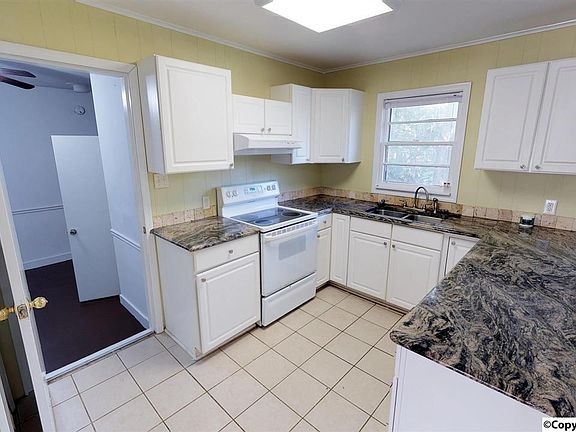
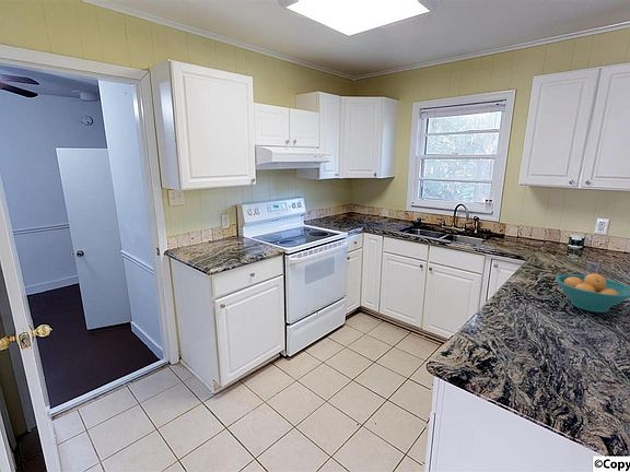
+ fruit bowl [555,272,630,314]
